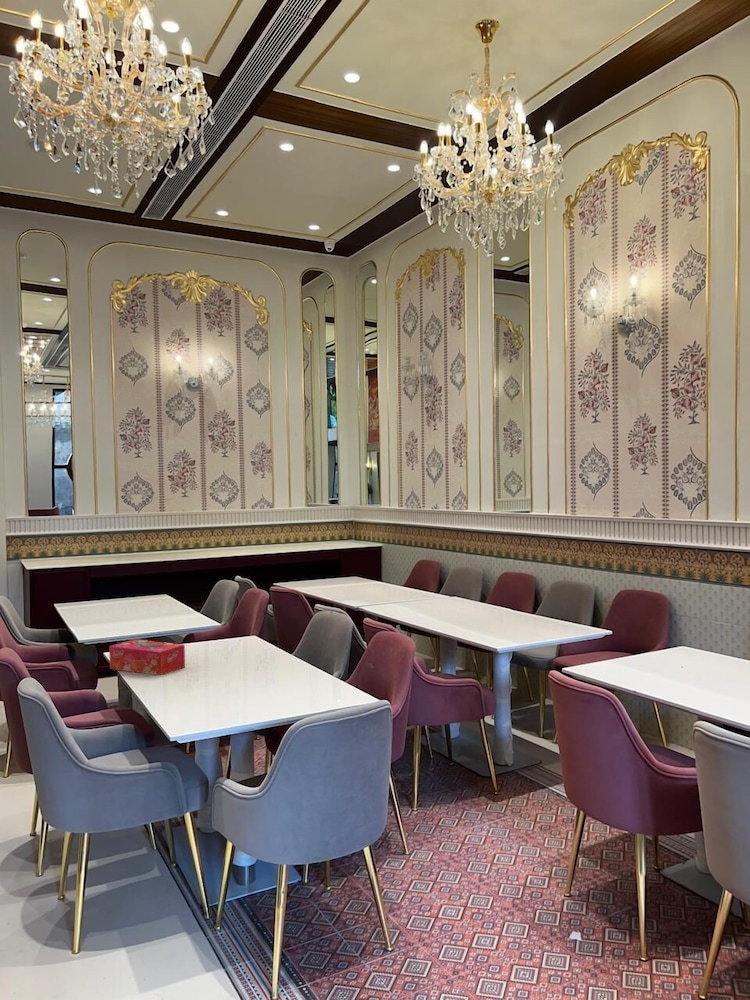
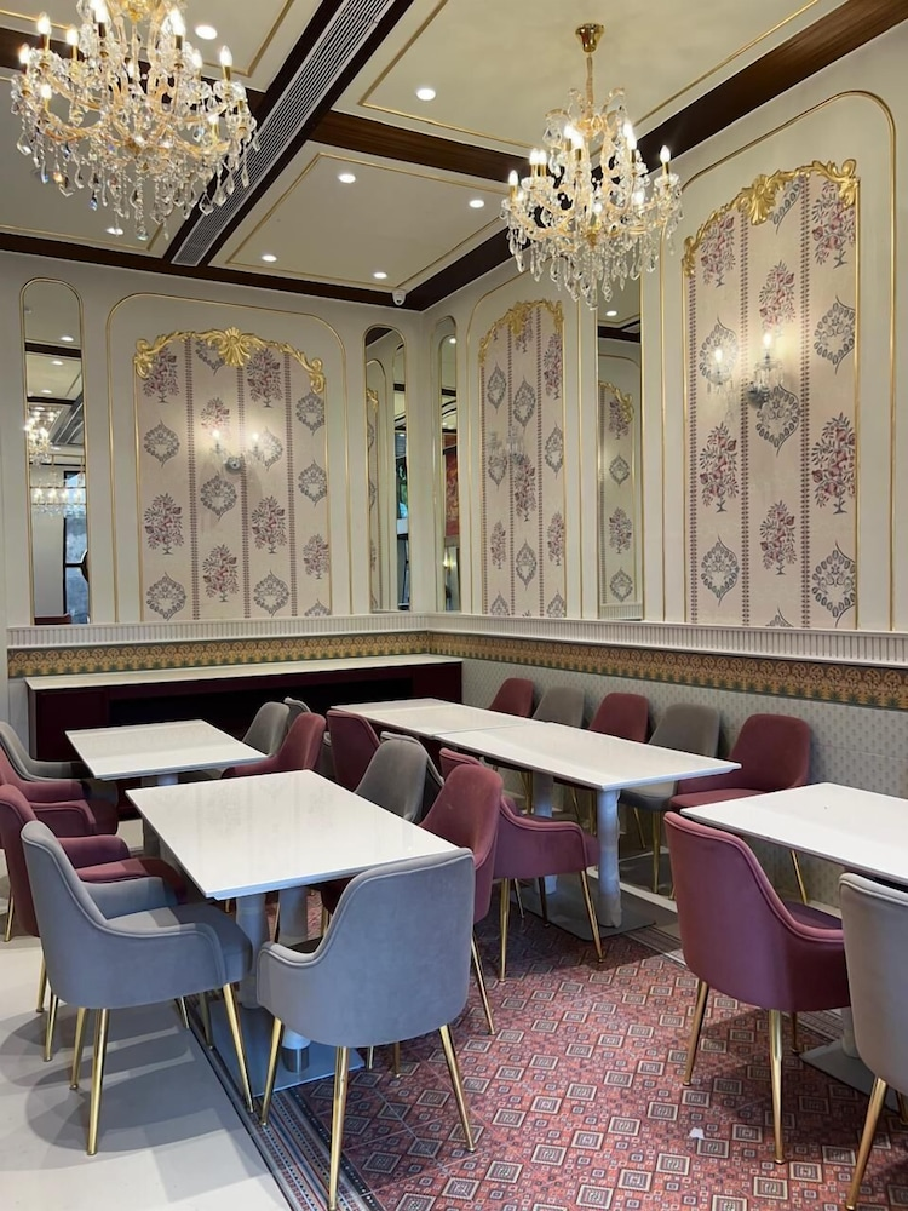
- tissue box [108,638,186,676]
